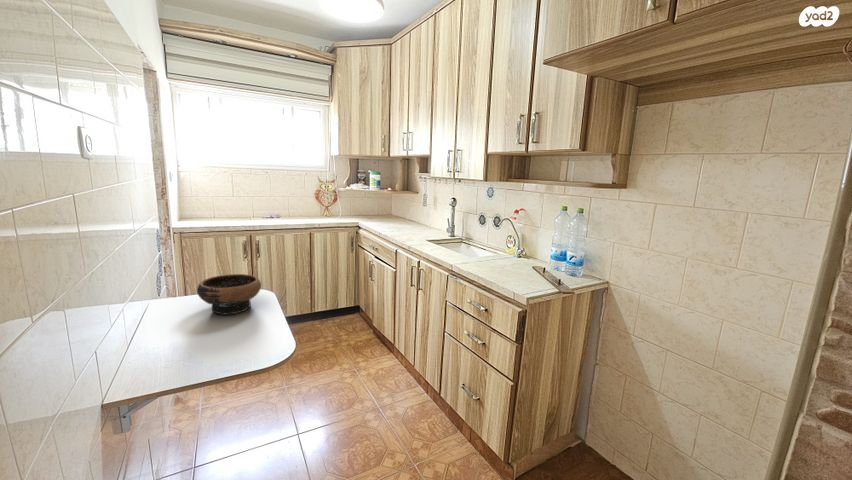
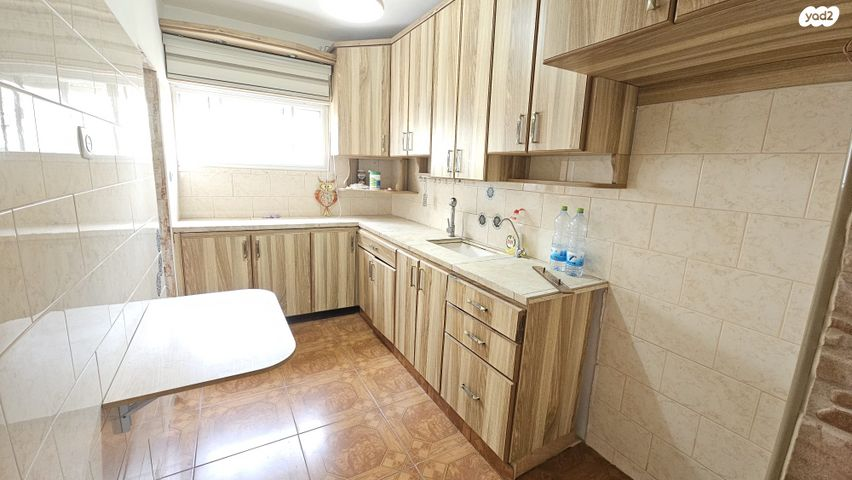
- bowl [196,273,262,316]
